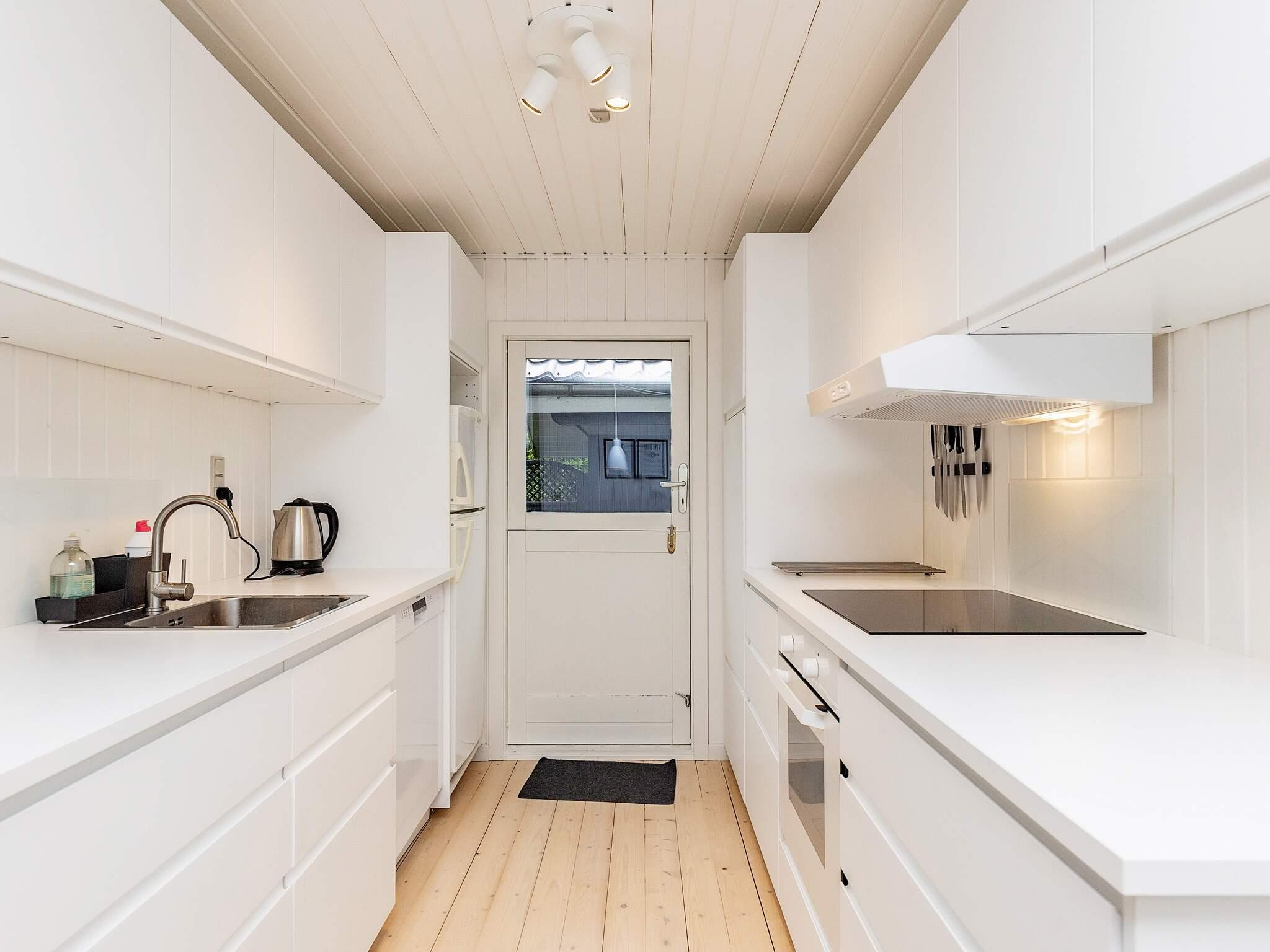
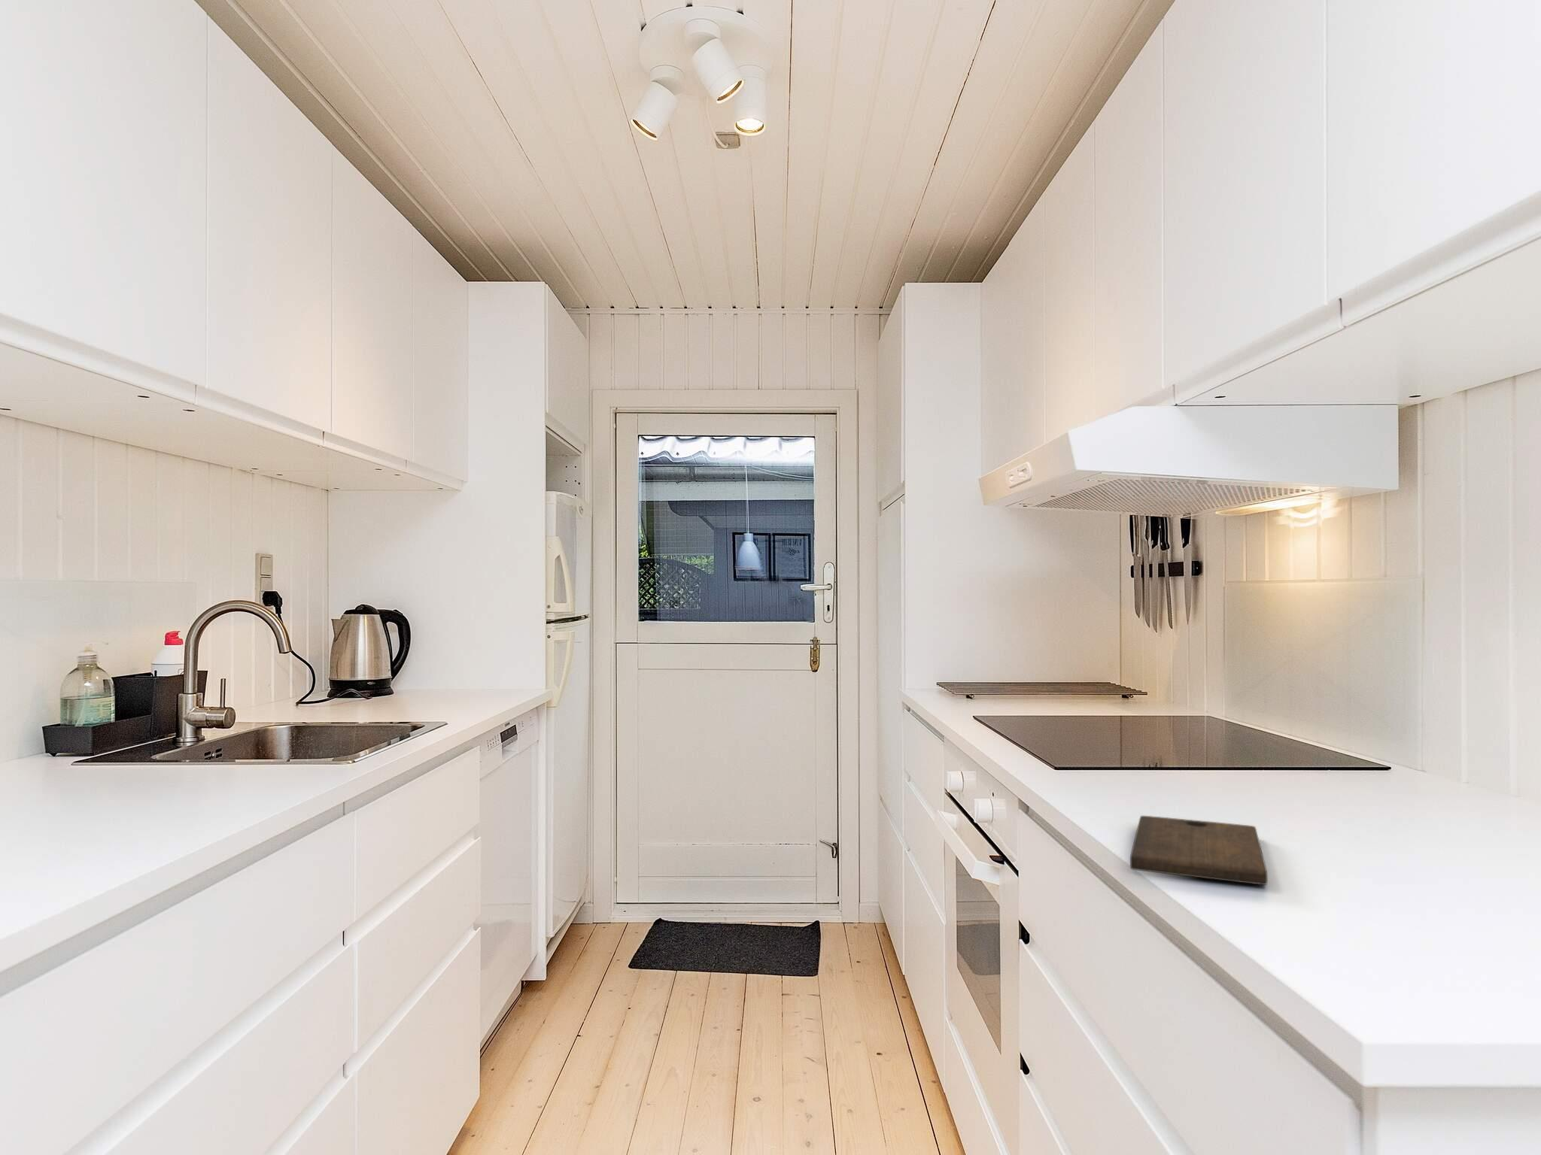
+ cutting board [1130,815,1268,886]
